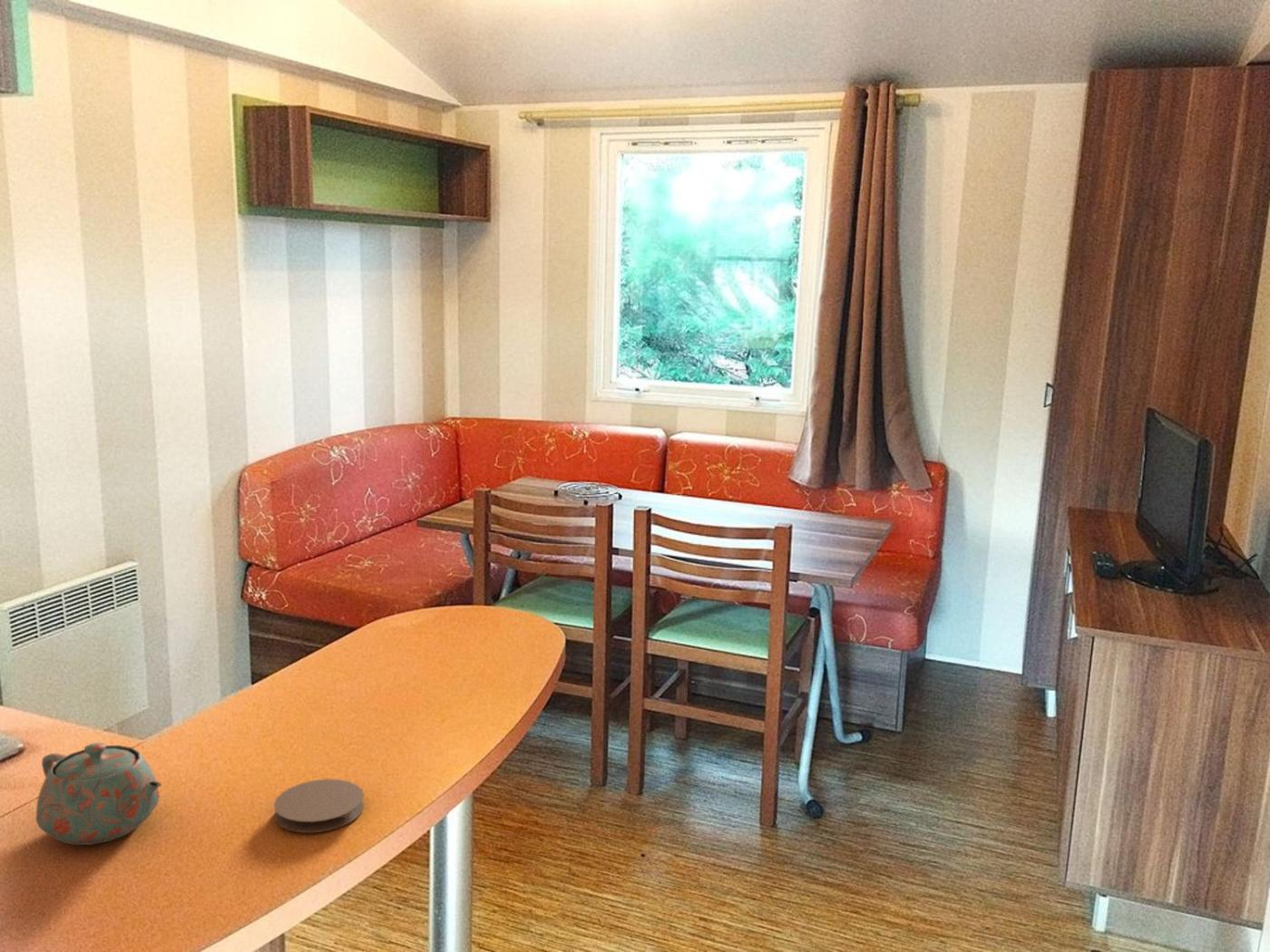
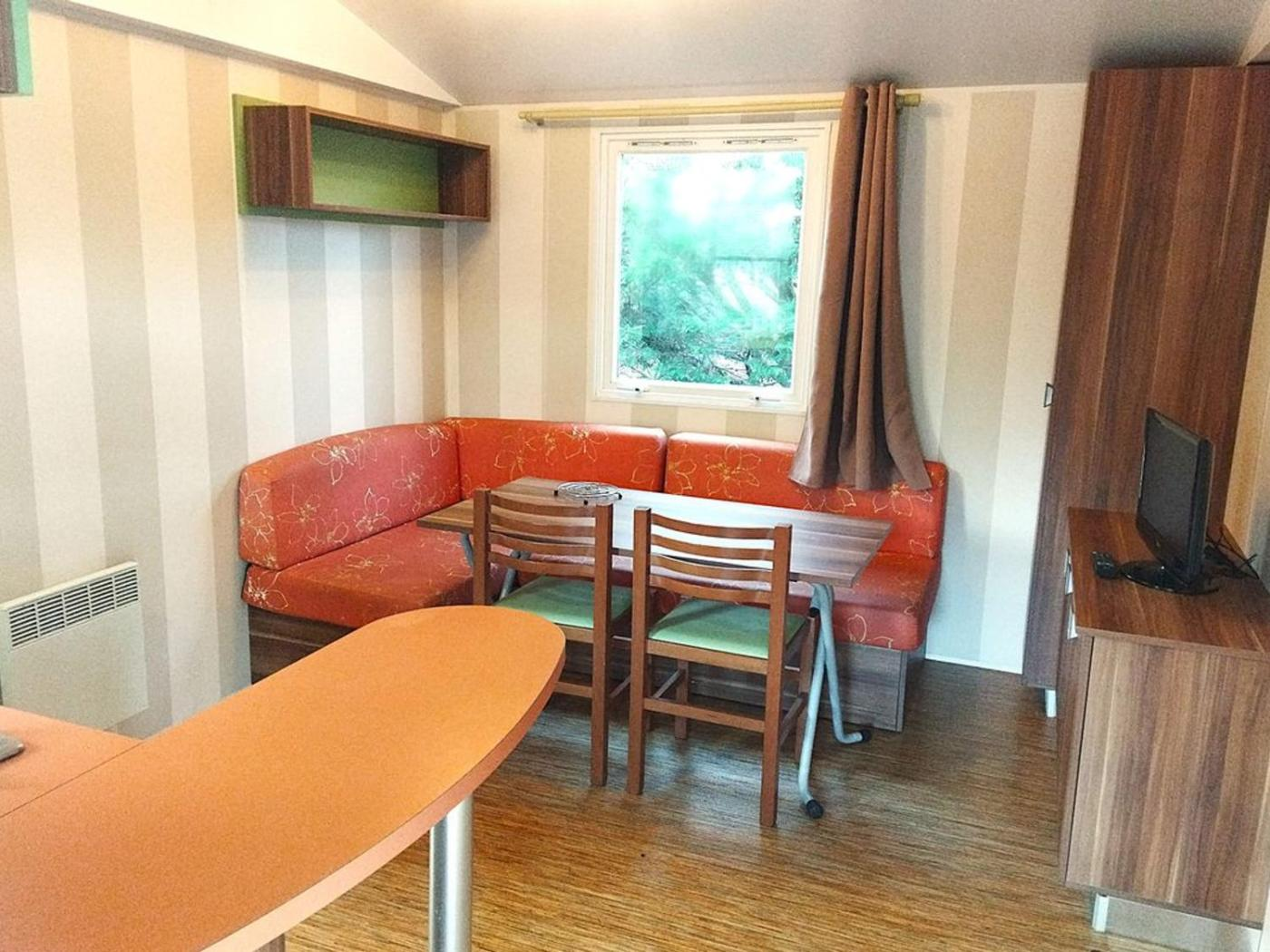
- teapot [35,742,163,846]
- coaster [273,778,365,833]
